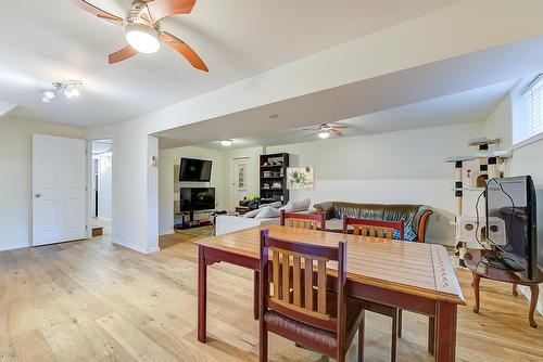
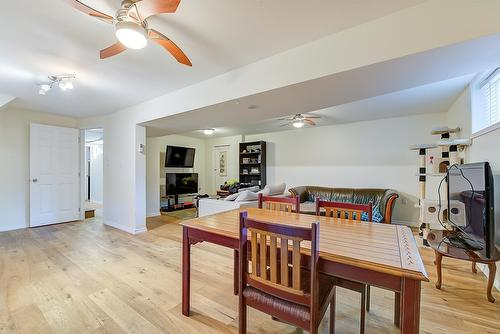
- wall art [286,166,316,191]
